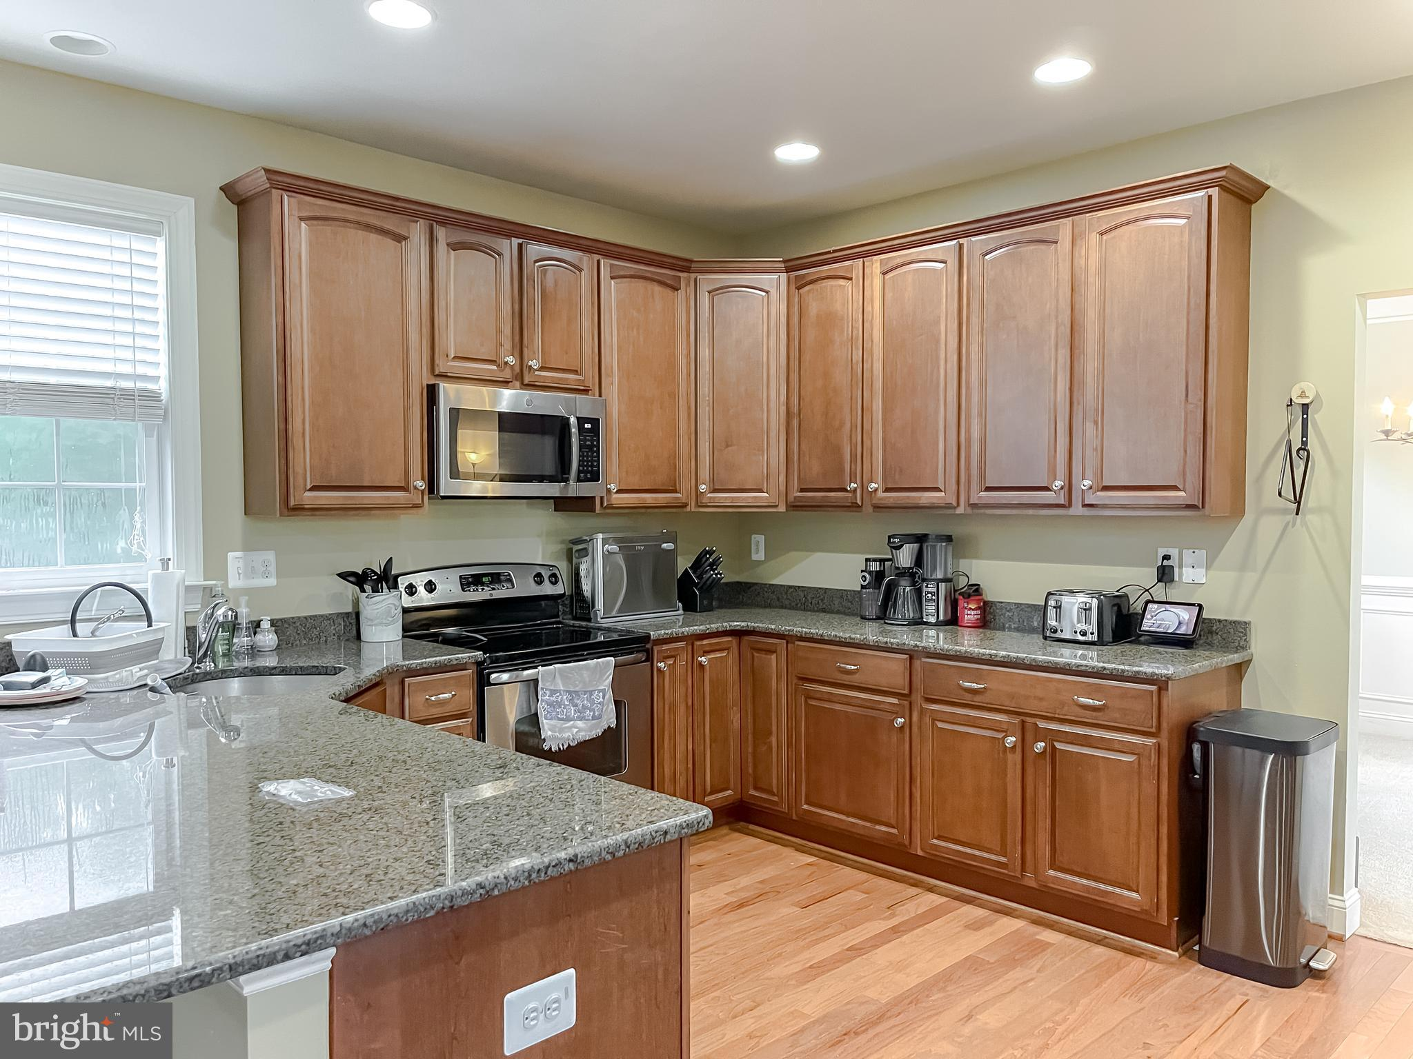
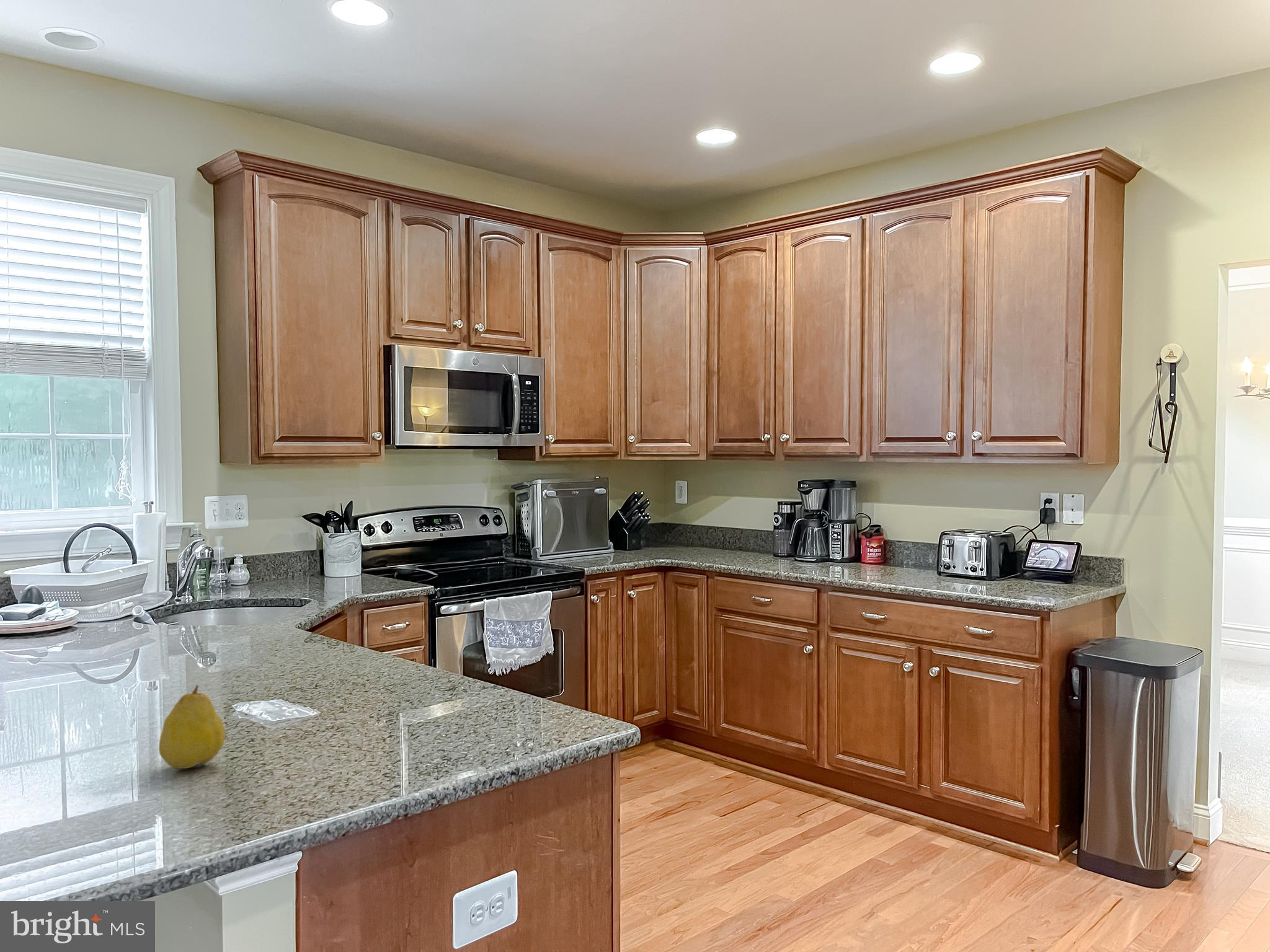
+ fruit [158,684,226,770]
